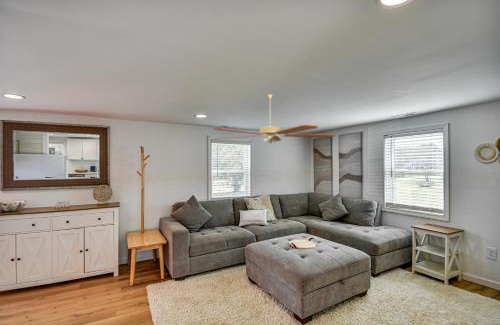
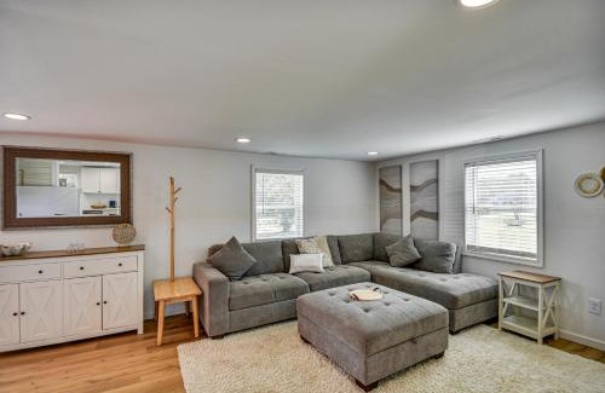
- ceiling fan [211,93,337,144]
